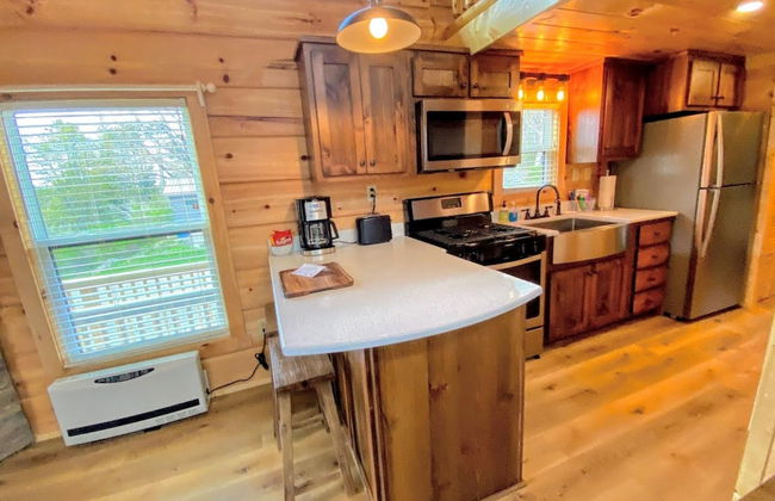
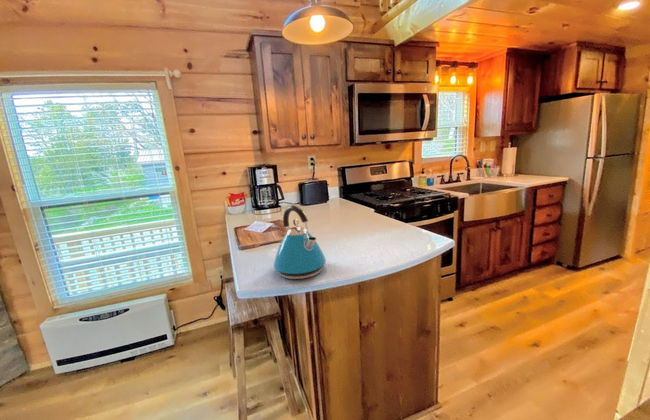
+ kettle [273,204,327,280]
